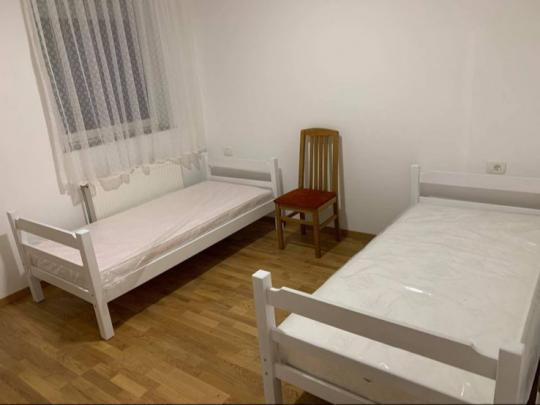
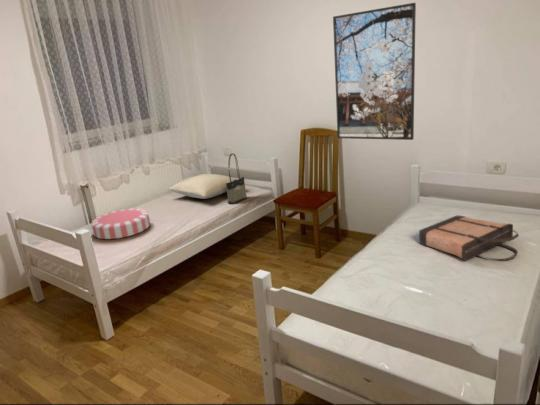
+ shopping bag [418,215,519,262]
+ pillow [167,172,237,200]
+ cushion [90,208,151,240]
+ tote bag [226,153,248,205]
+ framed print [332,2,417,141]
